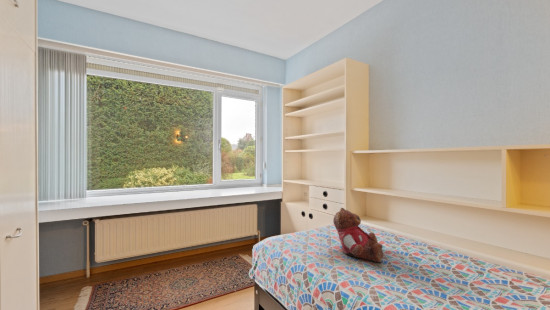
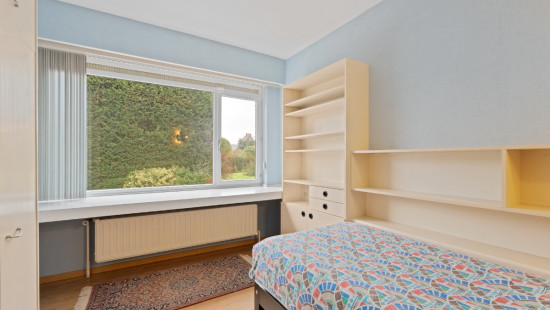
- teddy bear [332,207,384,263]
